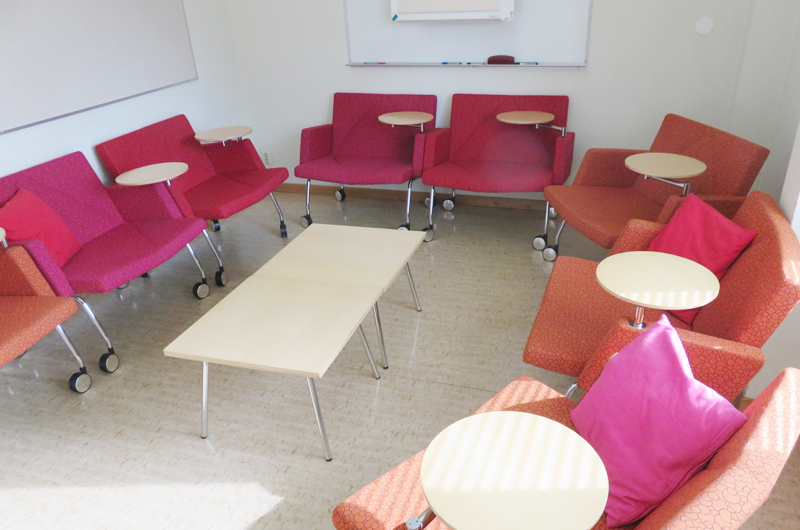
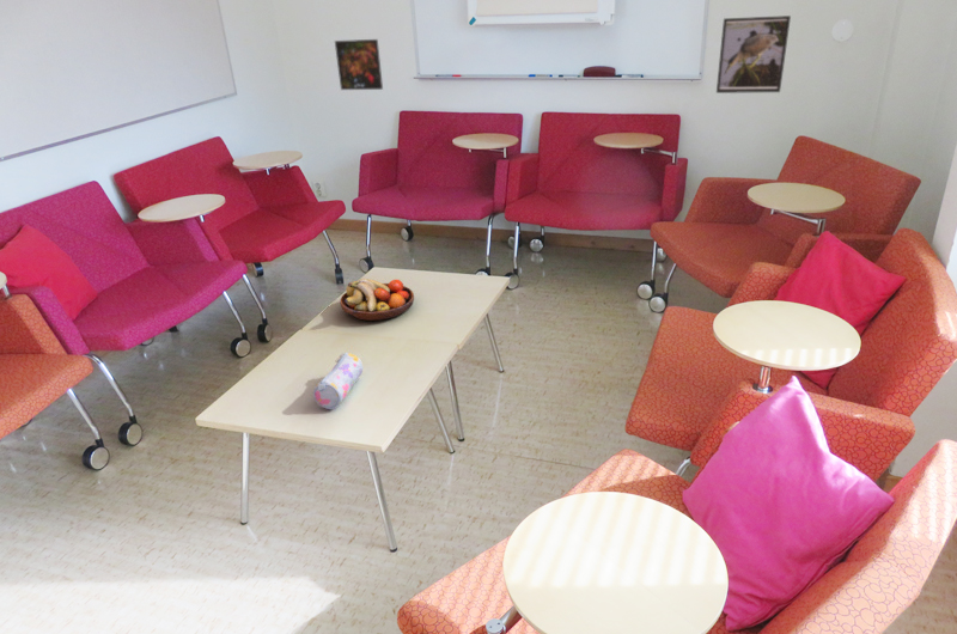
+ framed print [715,14,792,95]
+ pencil case [312,352,364,410]
+ fruit bowl [339,278,415,322]
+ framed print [334,38,384,91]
